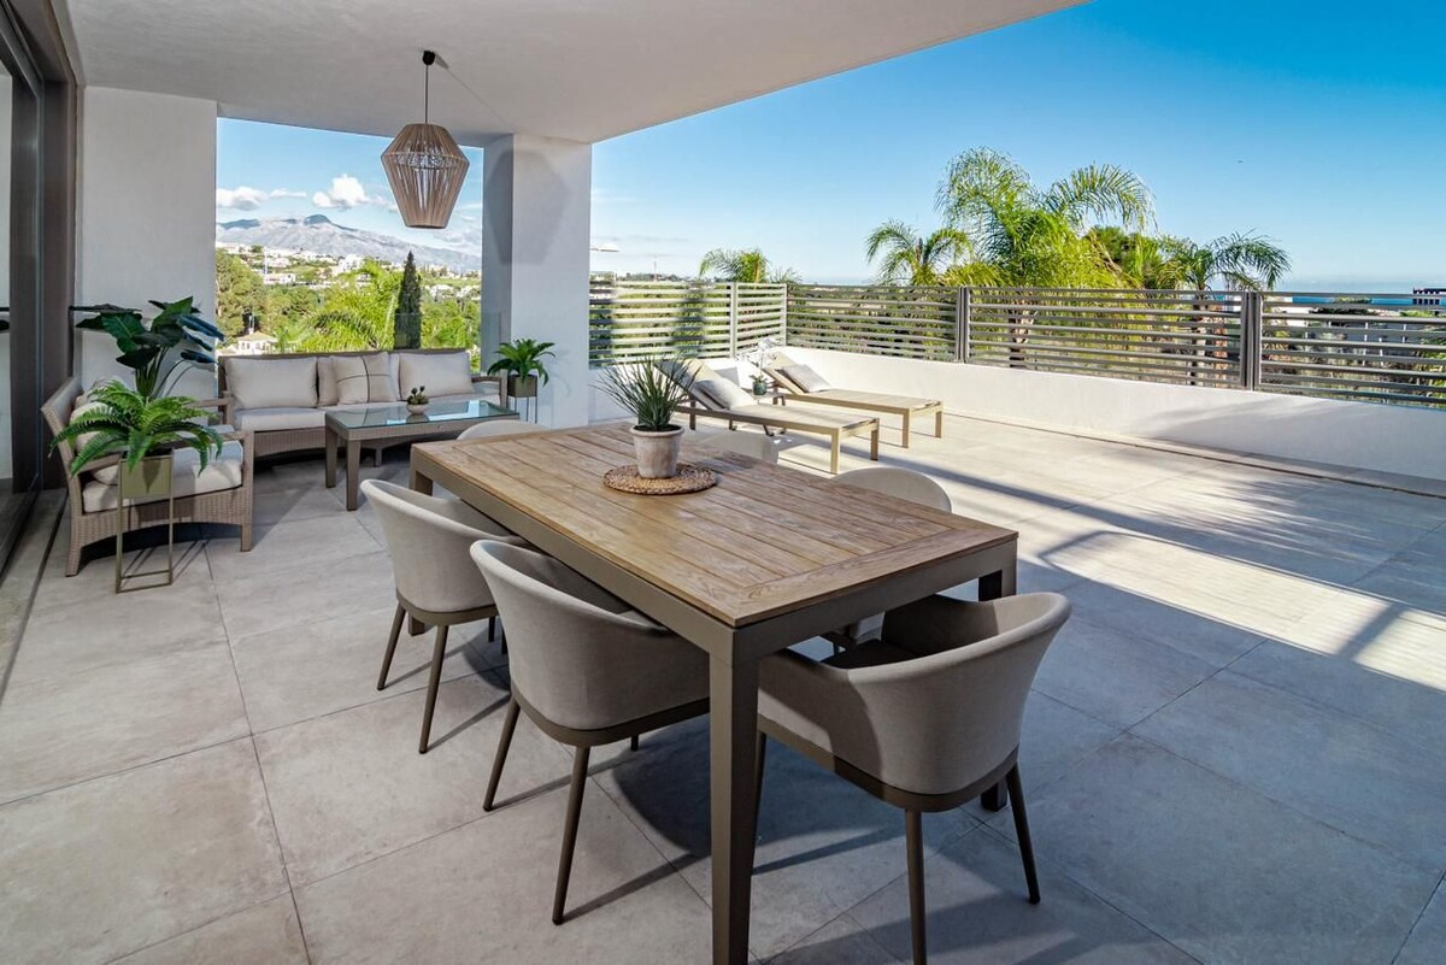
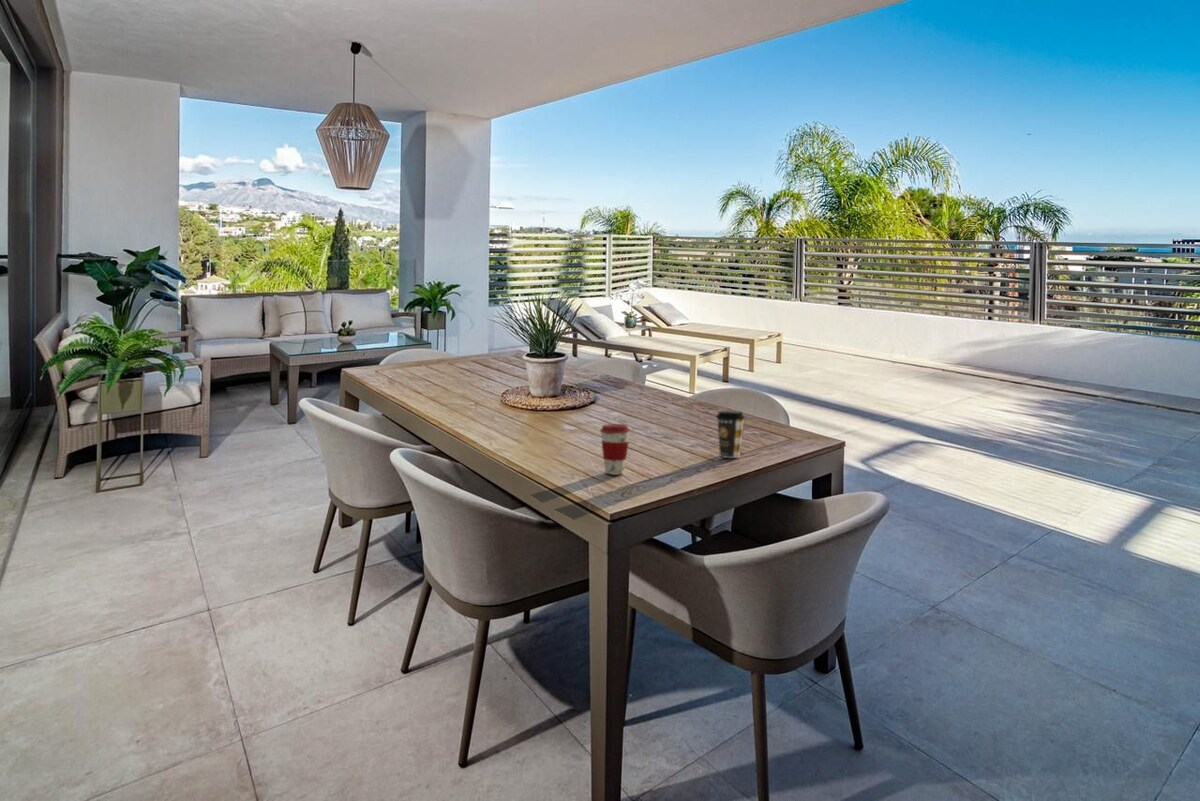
+ coffee cup [715,410,746,459]
+ coffee cup [599,423,631,476]
